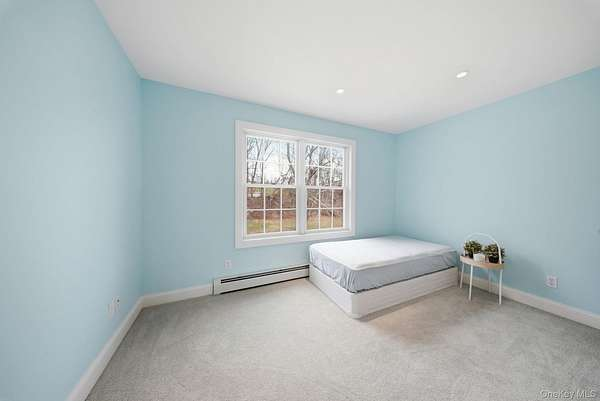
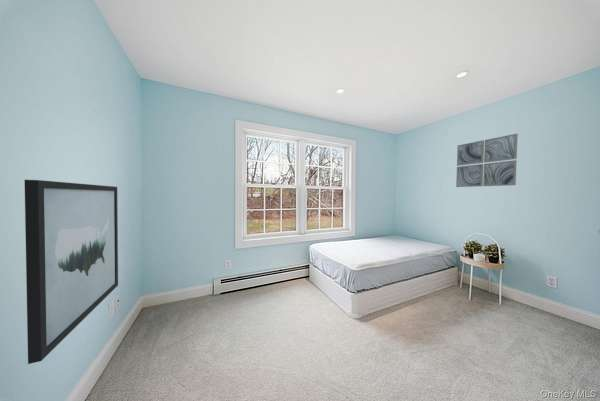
+ wall art [455,133,519,188]
+ wall art [24,179,119,365]
